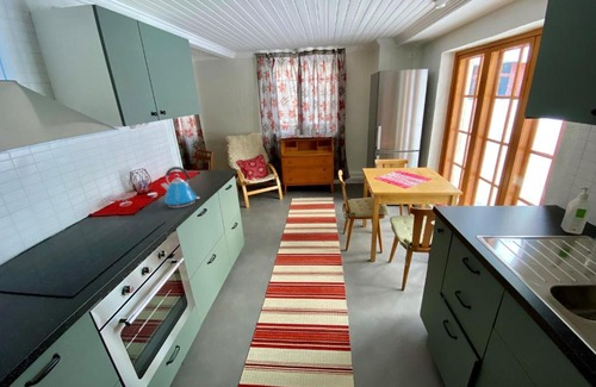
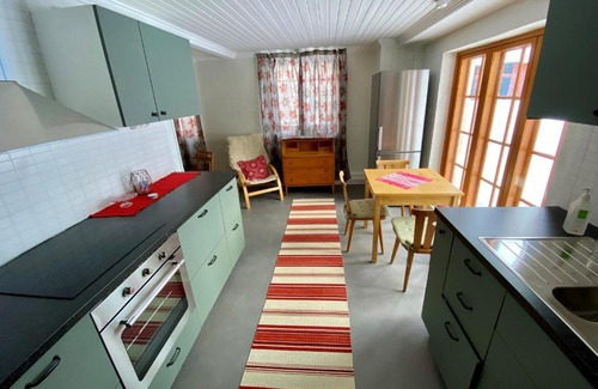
- kettle [160,166,200,208]
